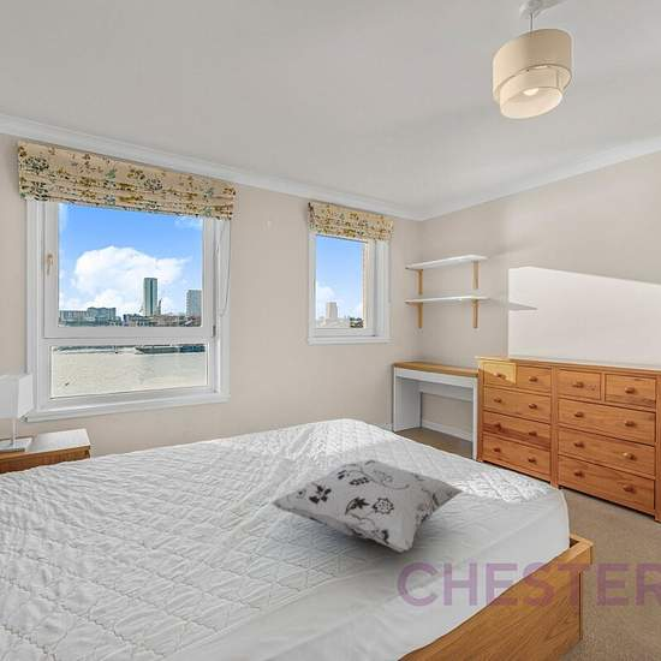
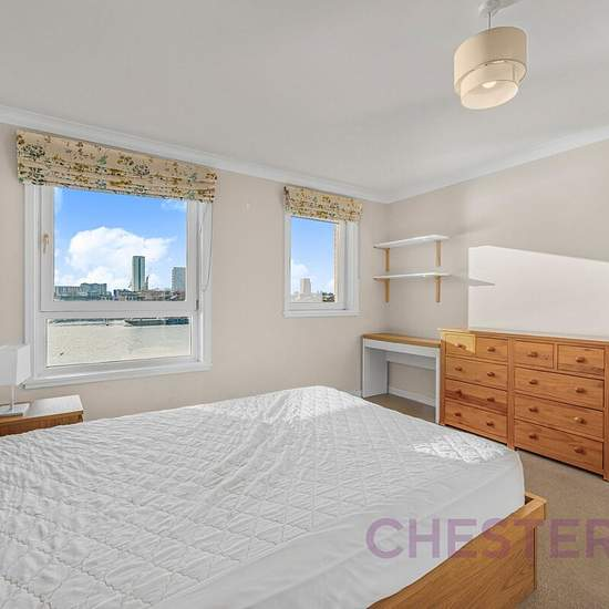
- decorative pillow [269,458,465,554]
